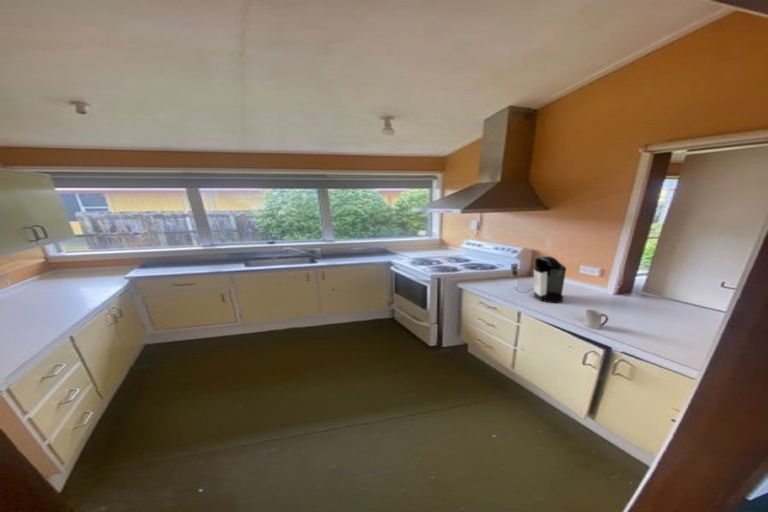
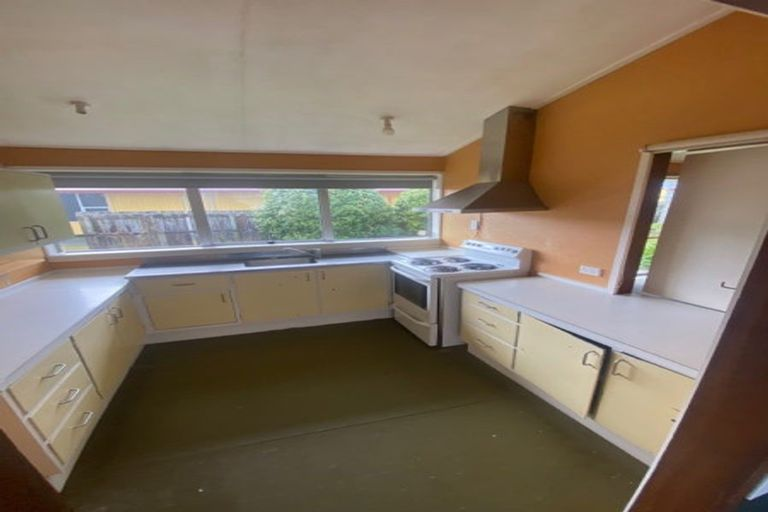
- coffee maker [509,255,567,304]
- cup [583,308,609,330]
